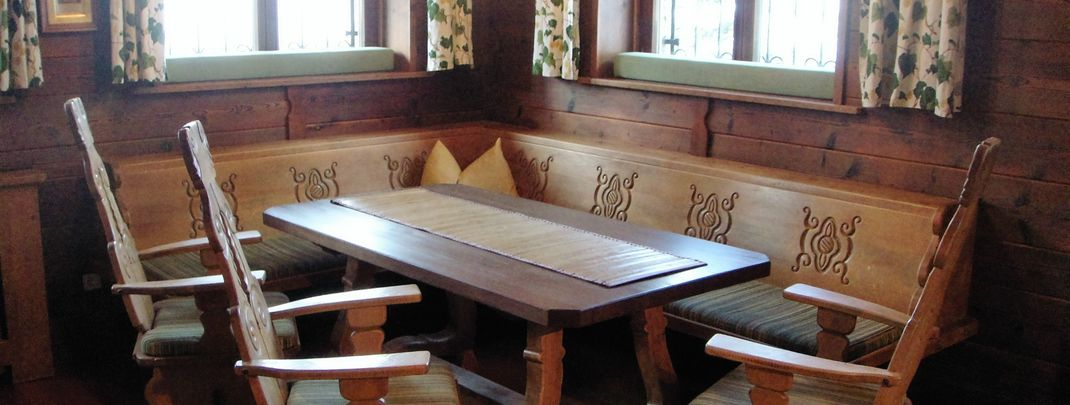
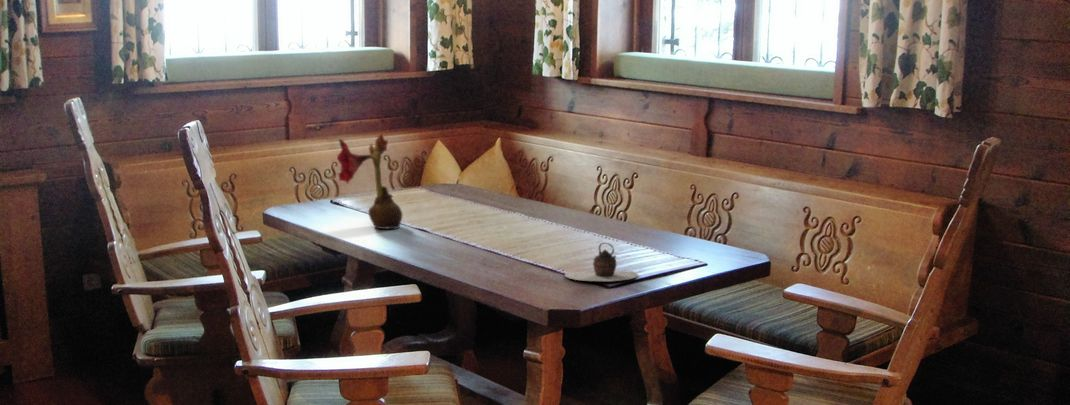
+ flower [336,132,404,230]
+ teapot [564,242,639,282]
